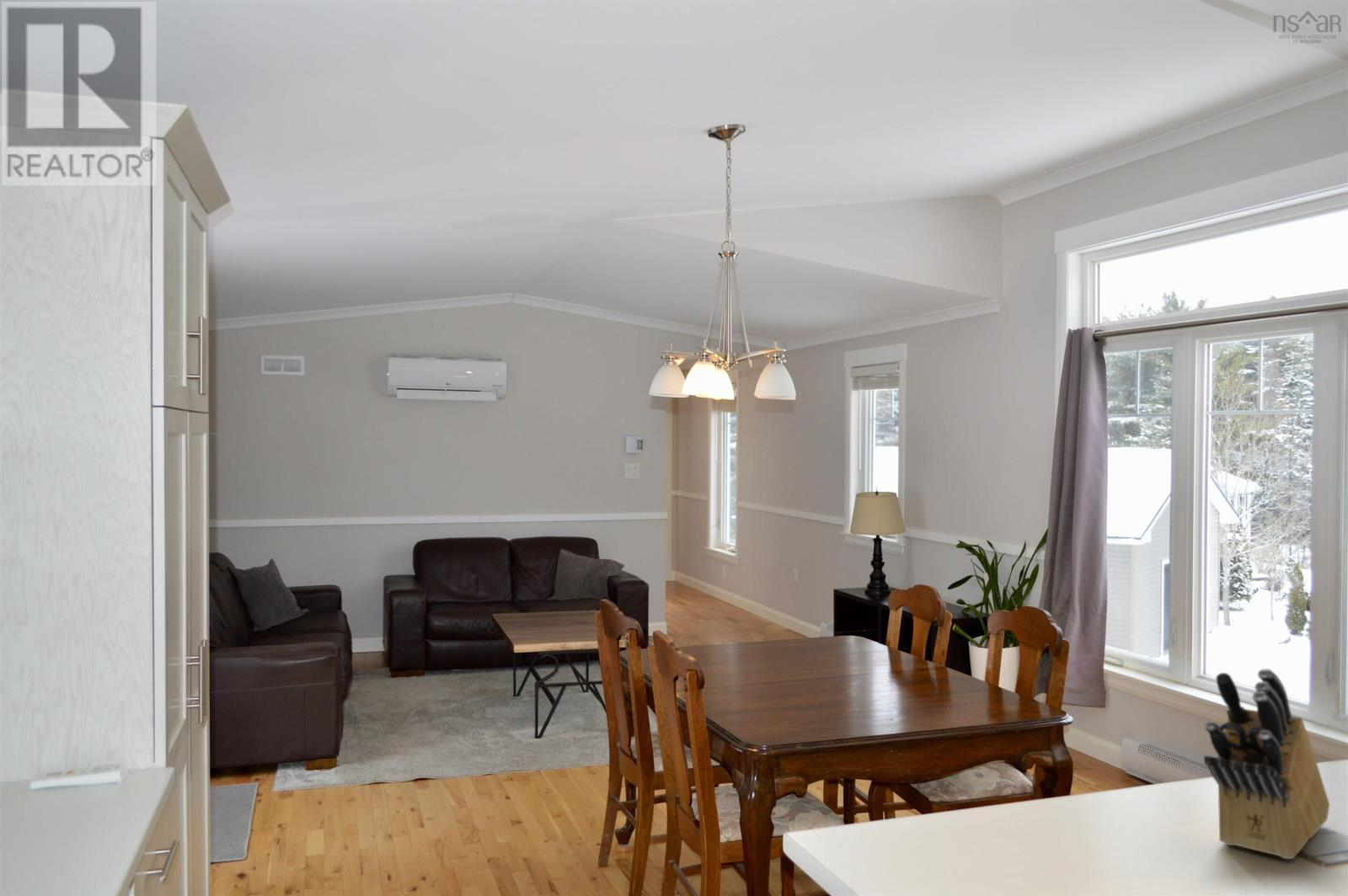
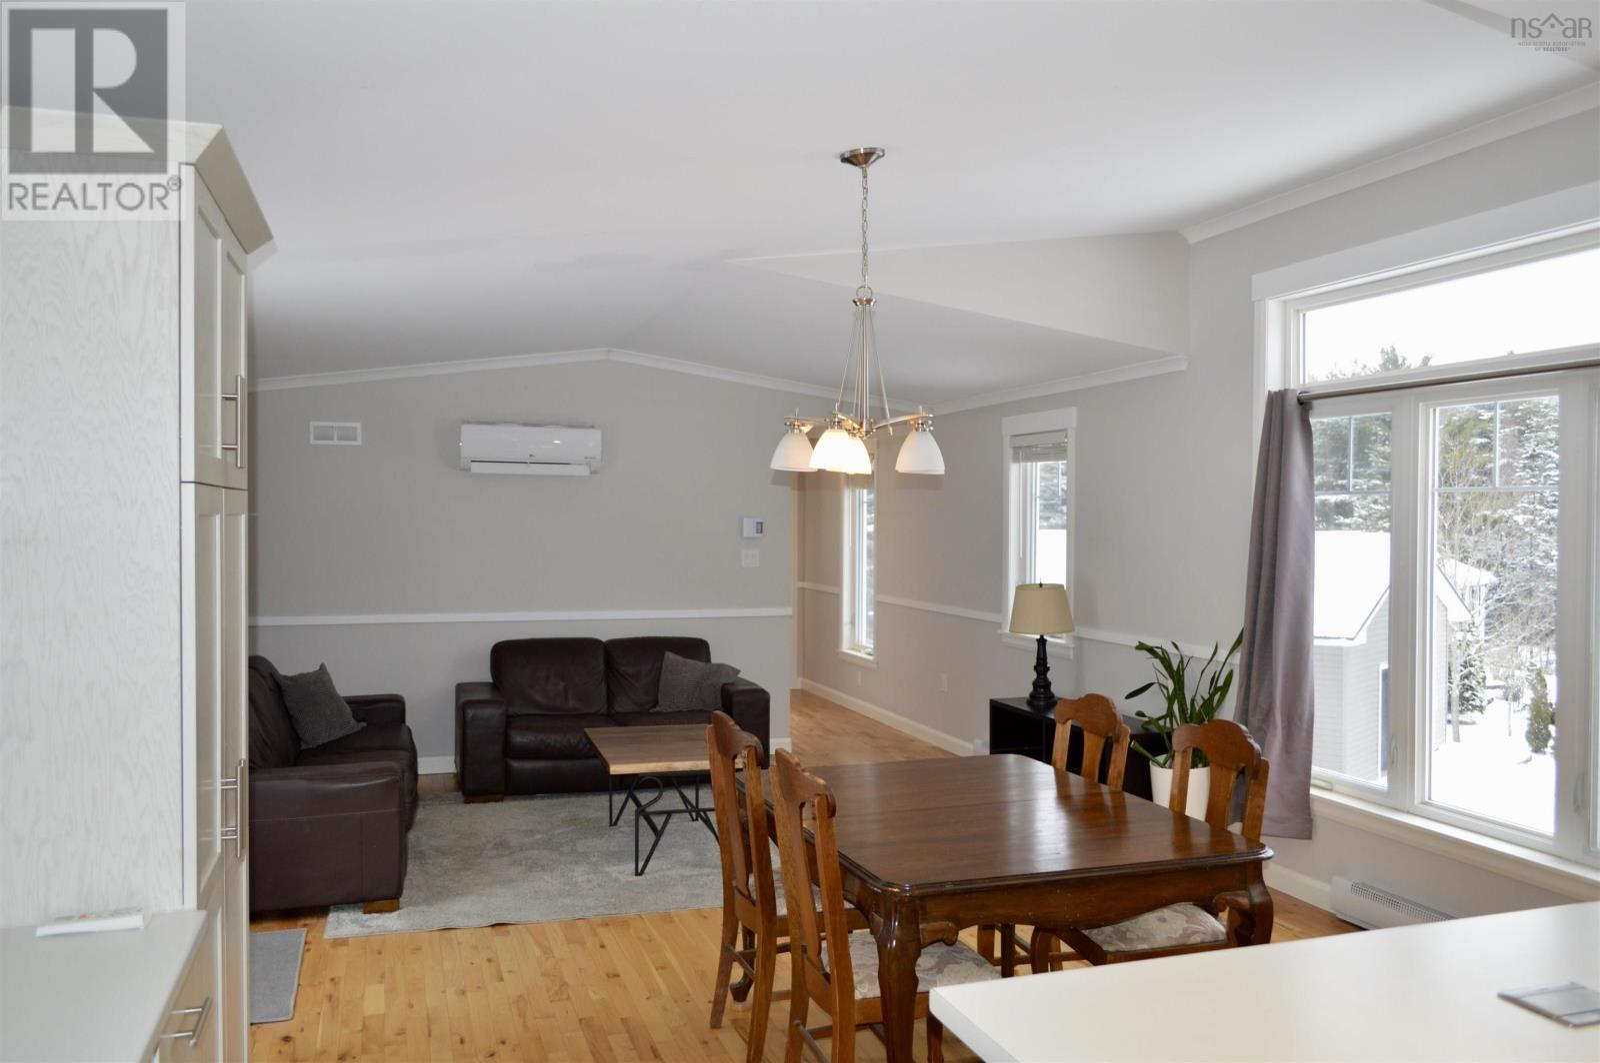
- knife block [1203,668,1330,860]
